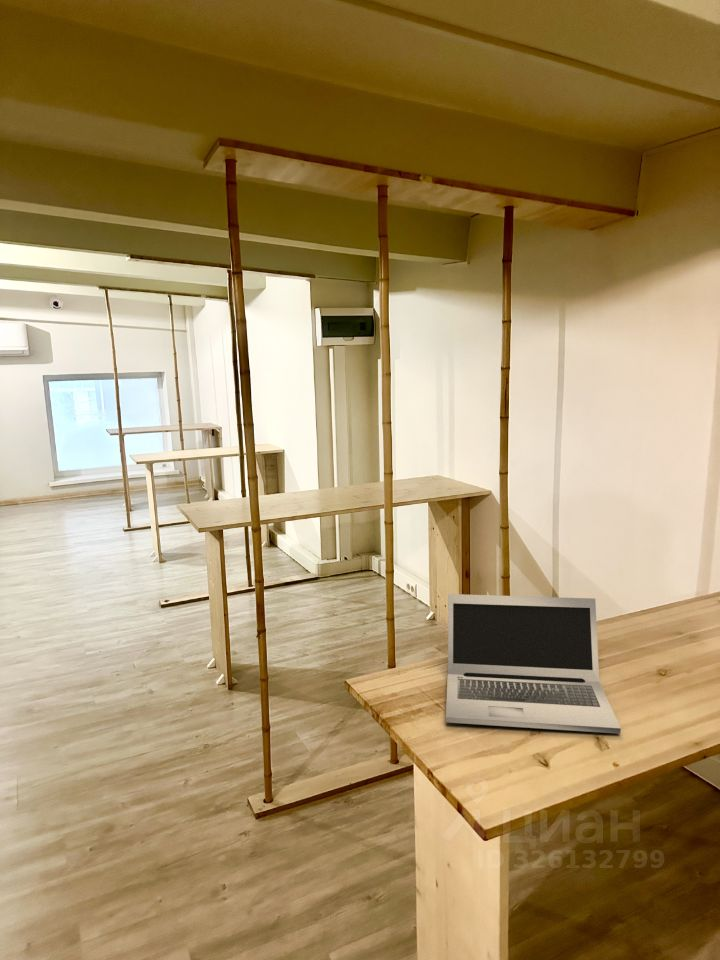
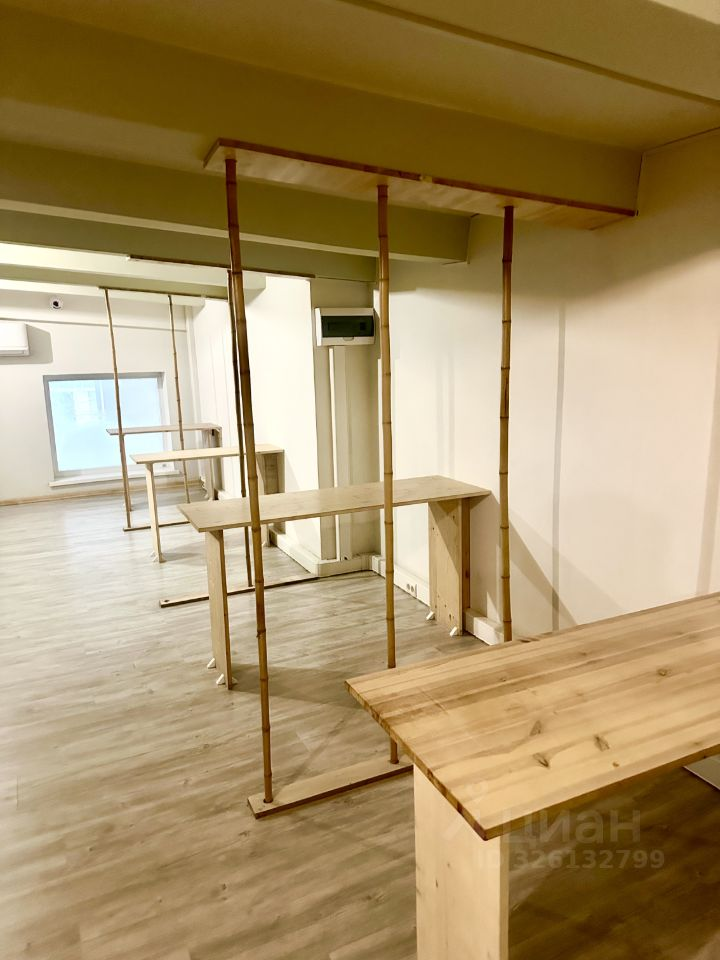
- laptop [445,593,622,734]
